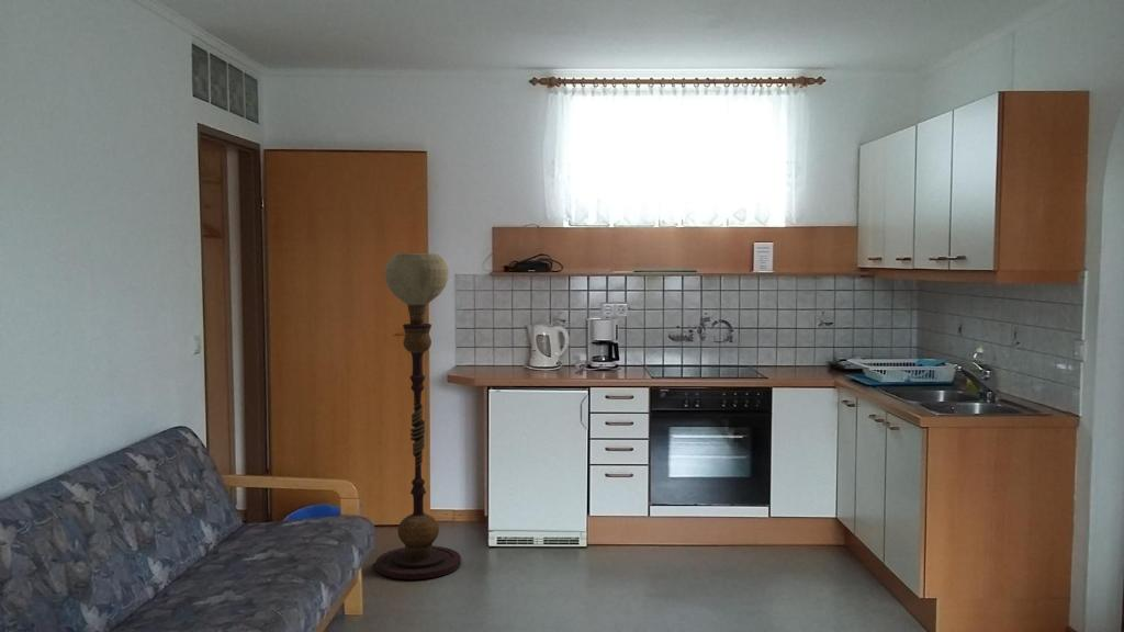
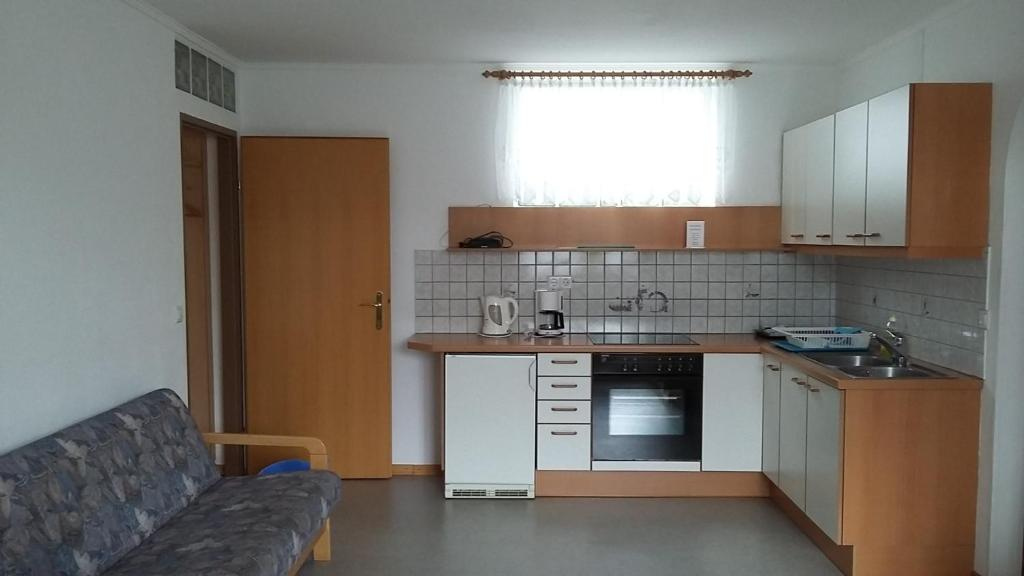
- floor lamp [374,252,462,580]
